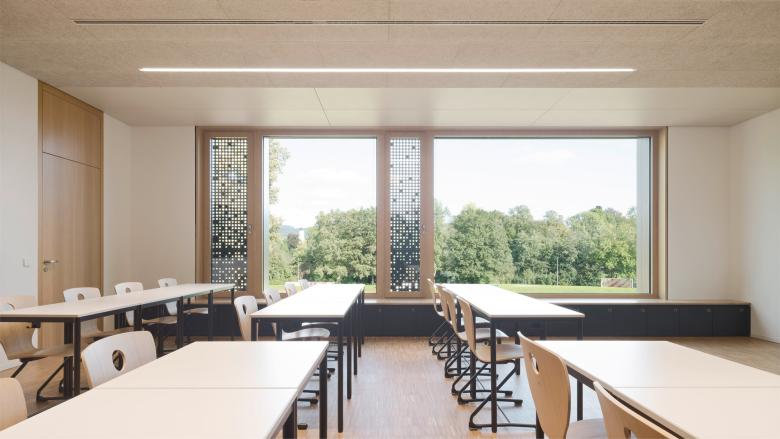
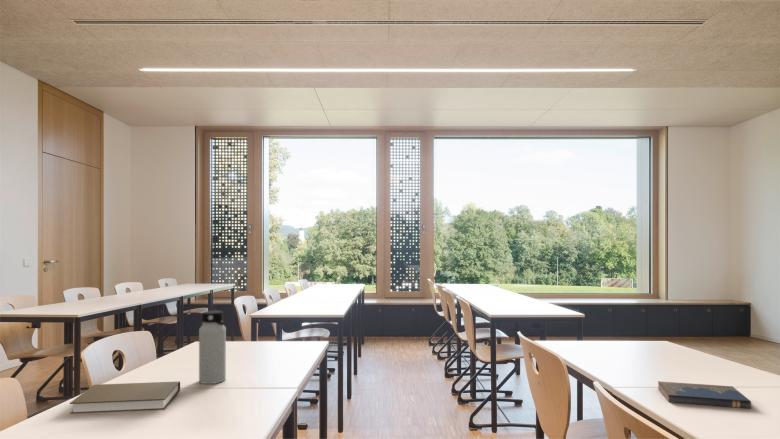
+ book [69,381,181,415]
+ hardcover book [657,380,752,410]
+ water bottle [198,309,227,385]
